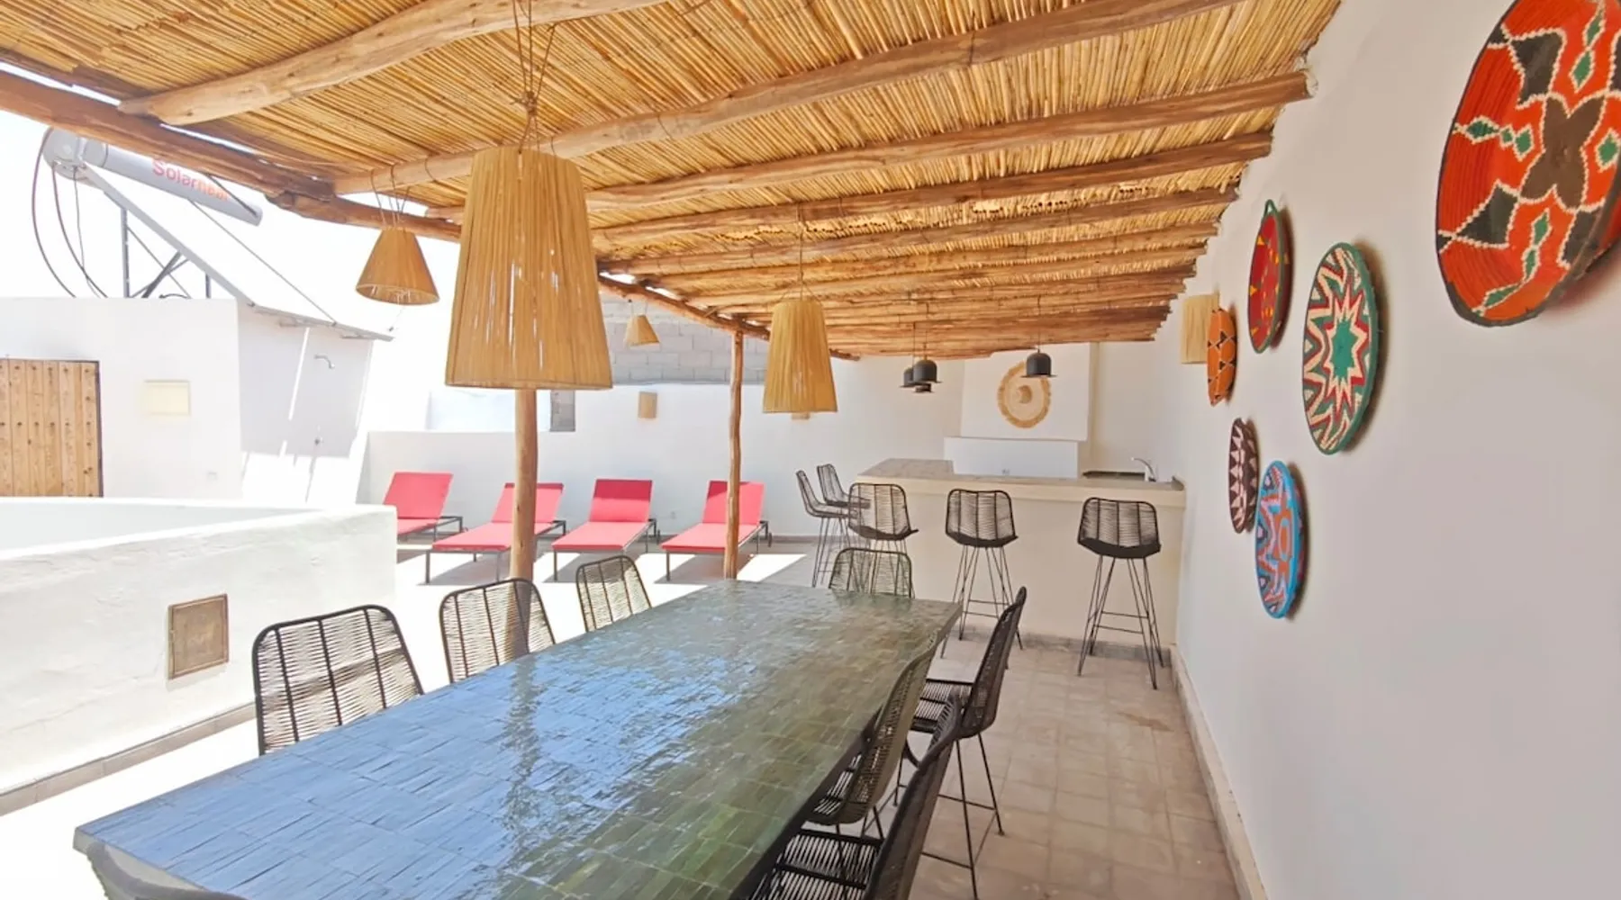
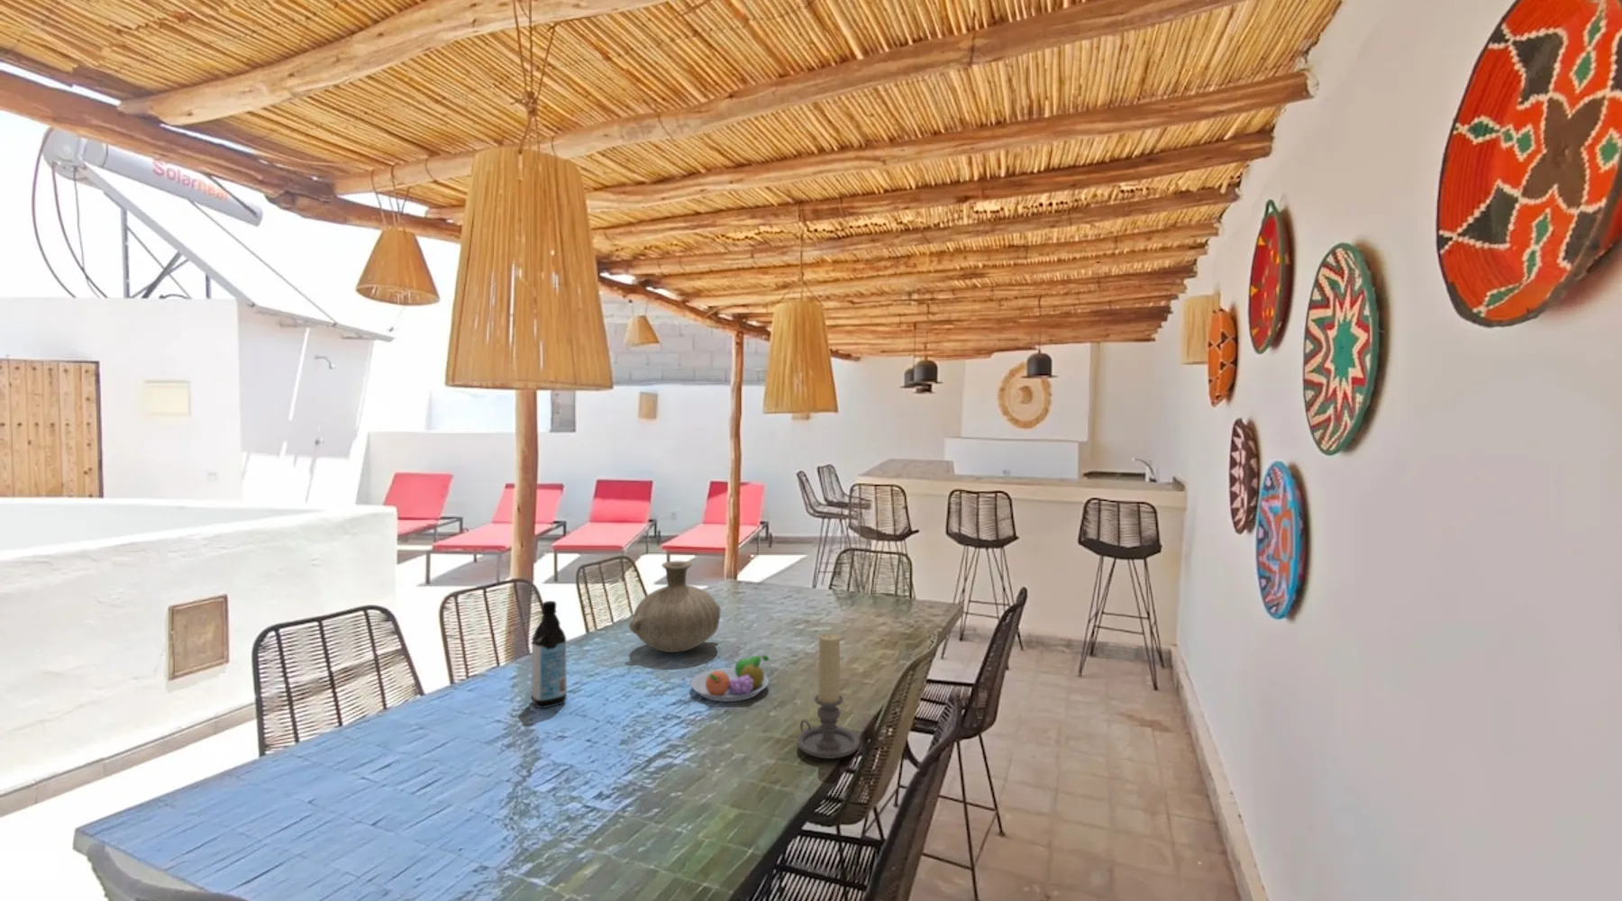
+ candle holder [795,632,861,760]
+ fruit bowl [689,655,770,702]
+ vase [628,560,721,654]
+ water bottle [530,600,568,709]
